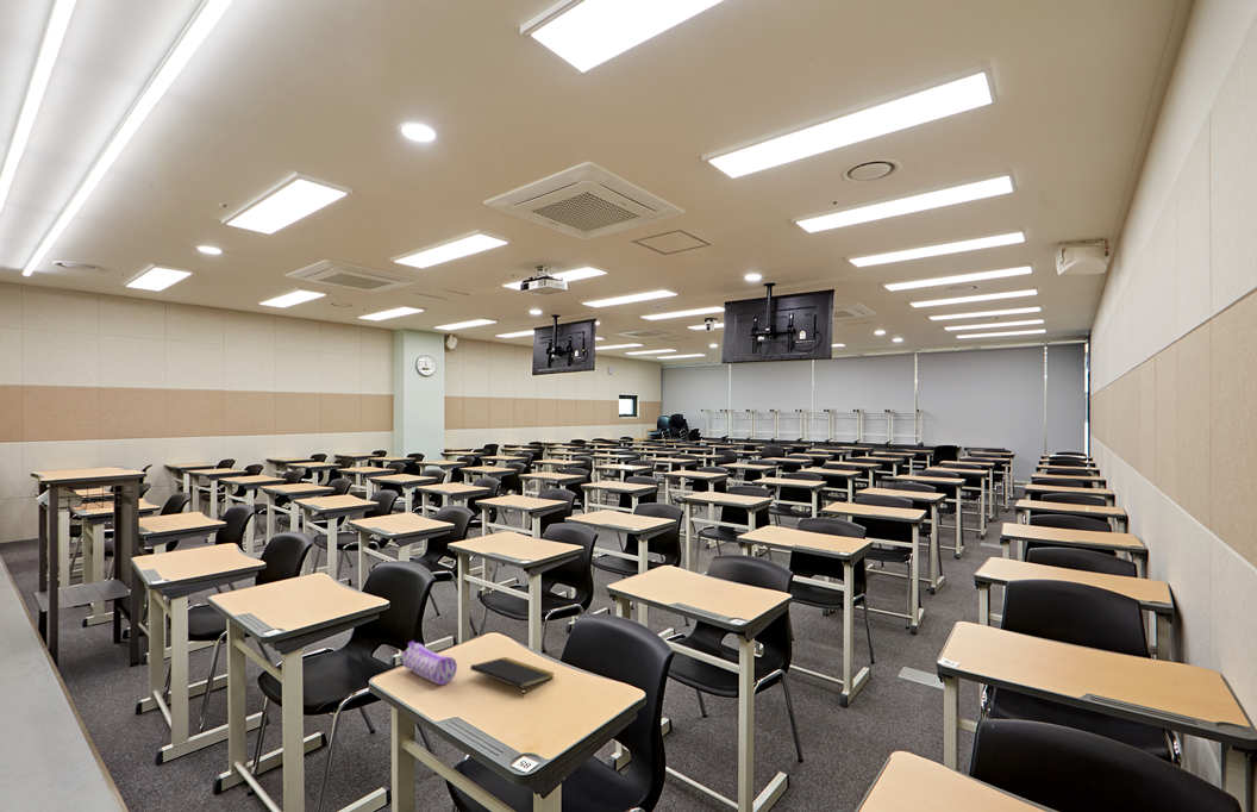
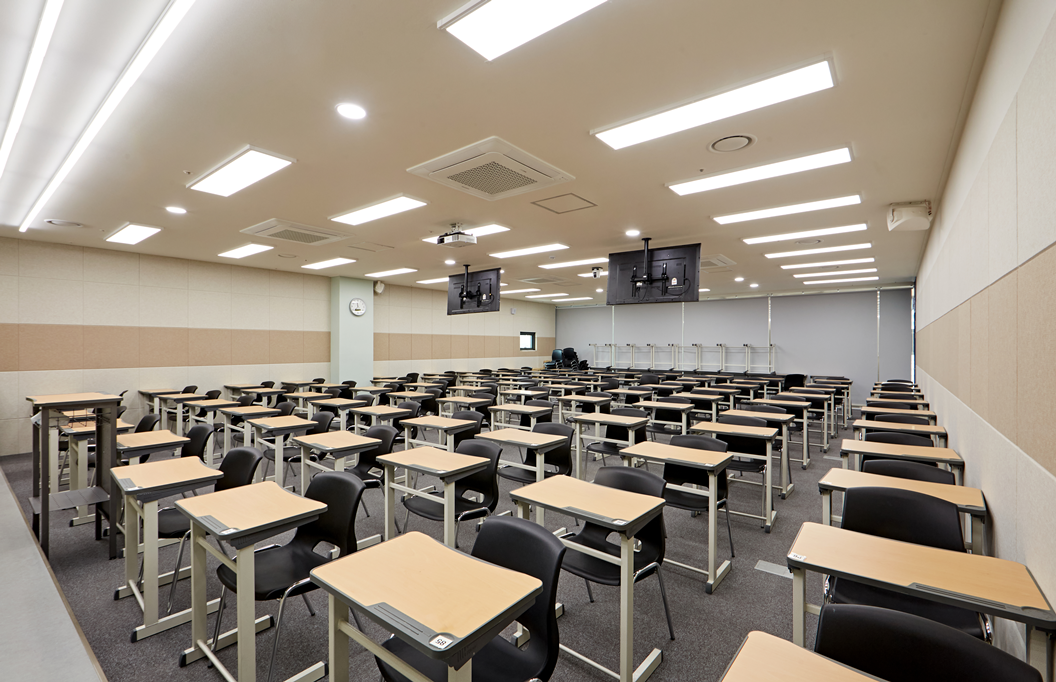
- pencil case [399,639,458,686]
- notepad [469,656,556,699]
